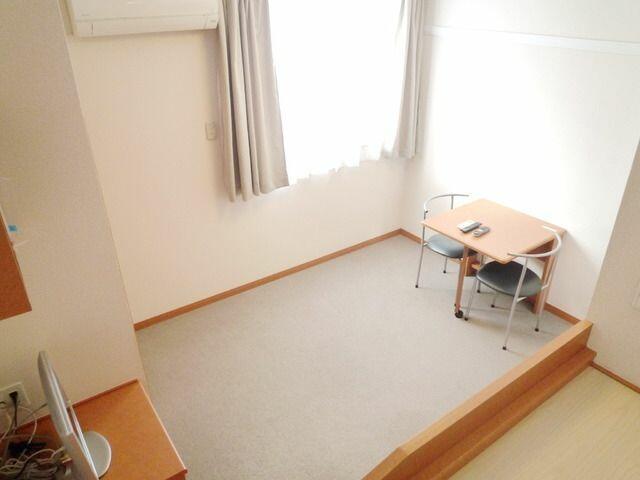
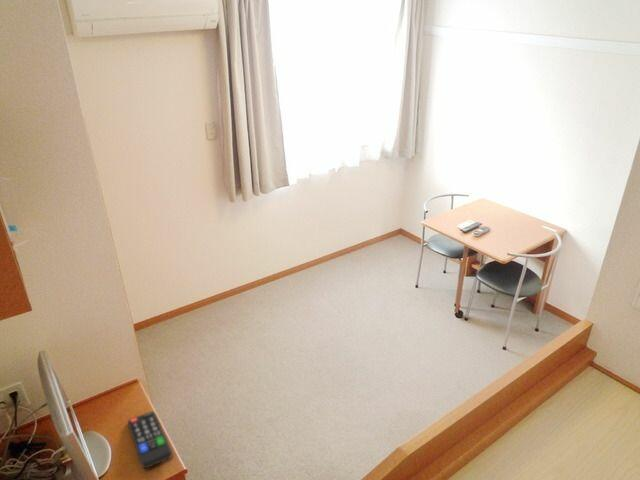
+ remote control [127,410,173,469]
